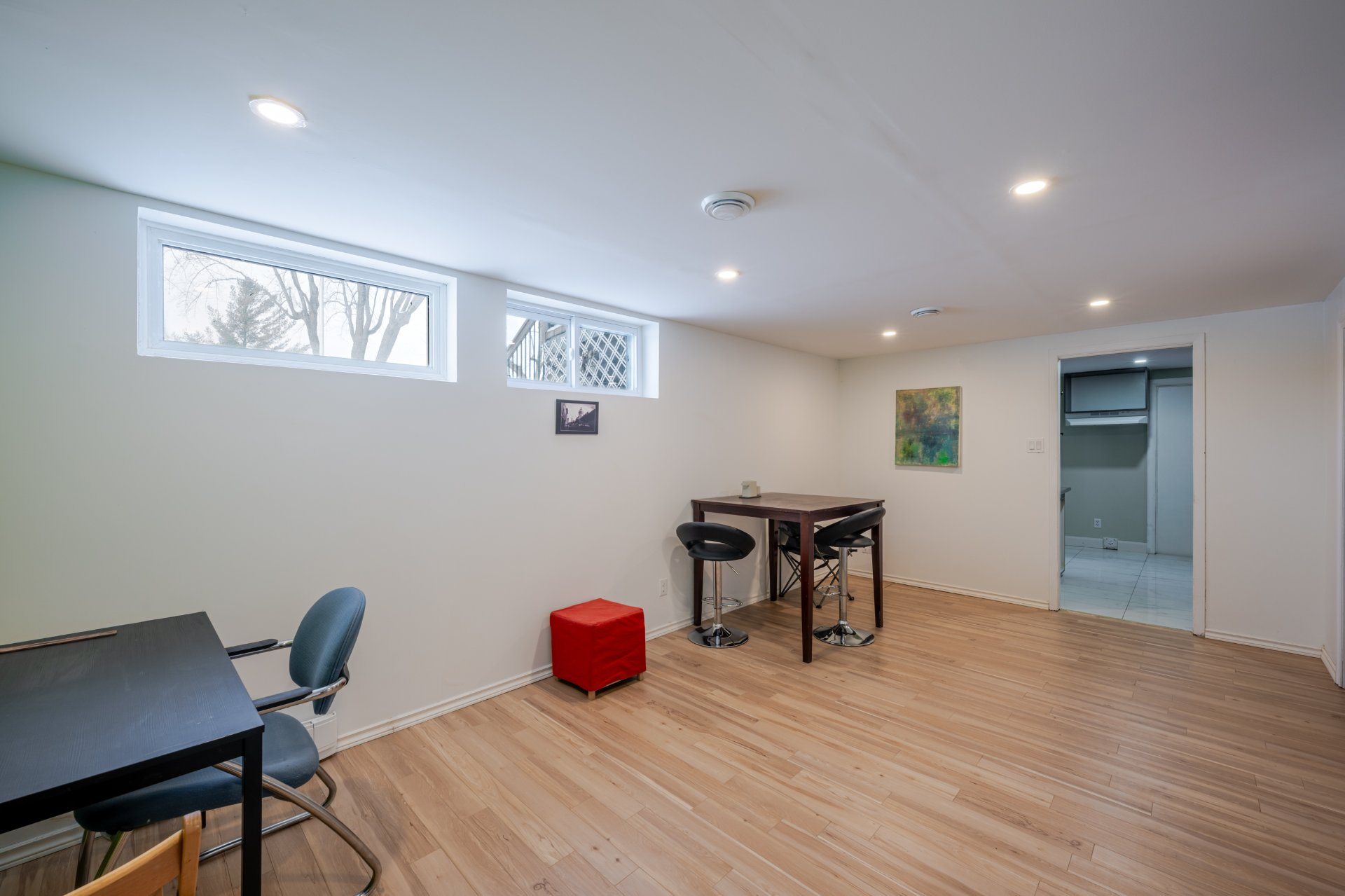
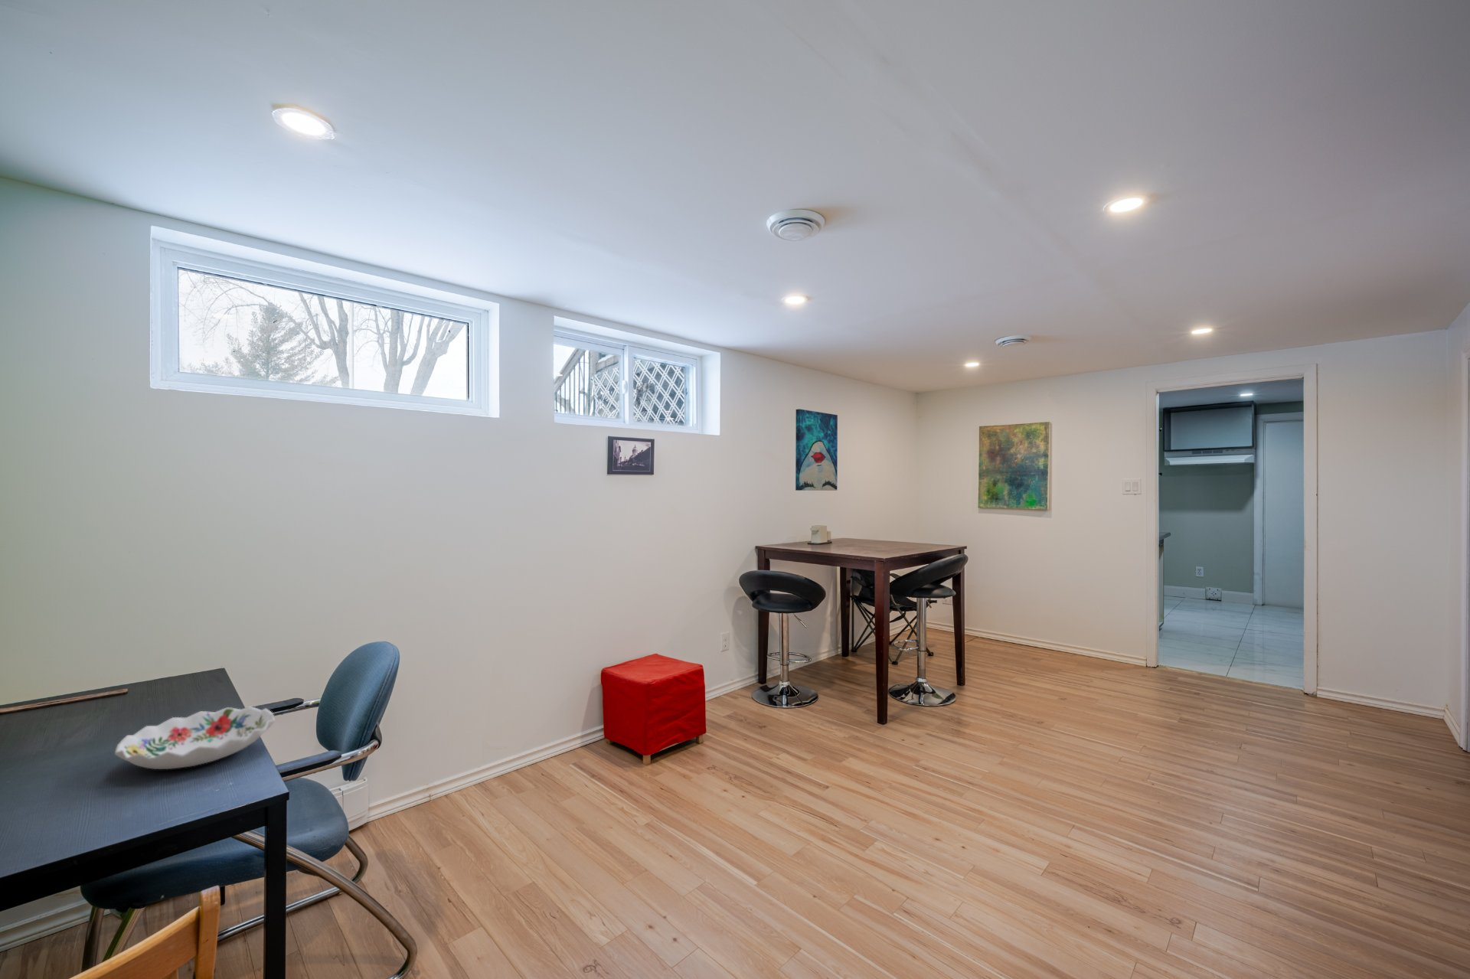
+ decorative bowl [114,706,275,770]
+ wall art [795,408,838,492]
